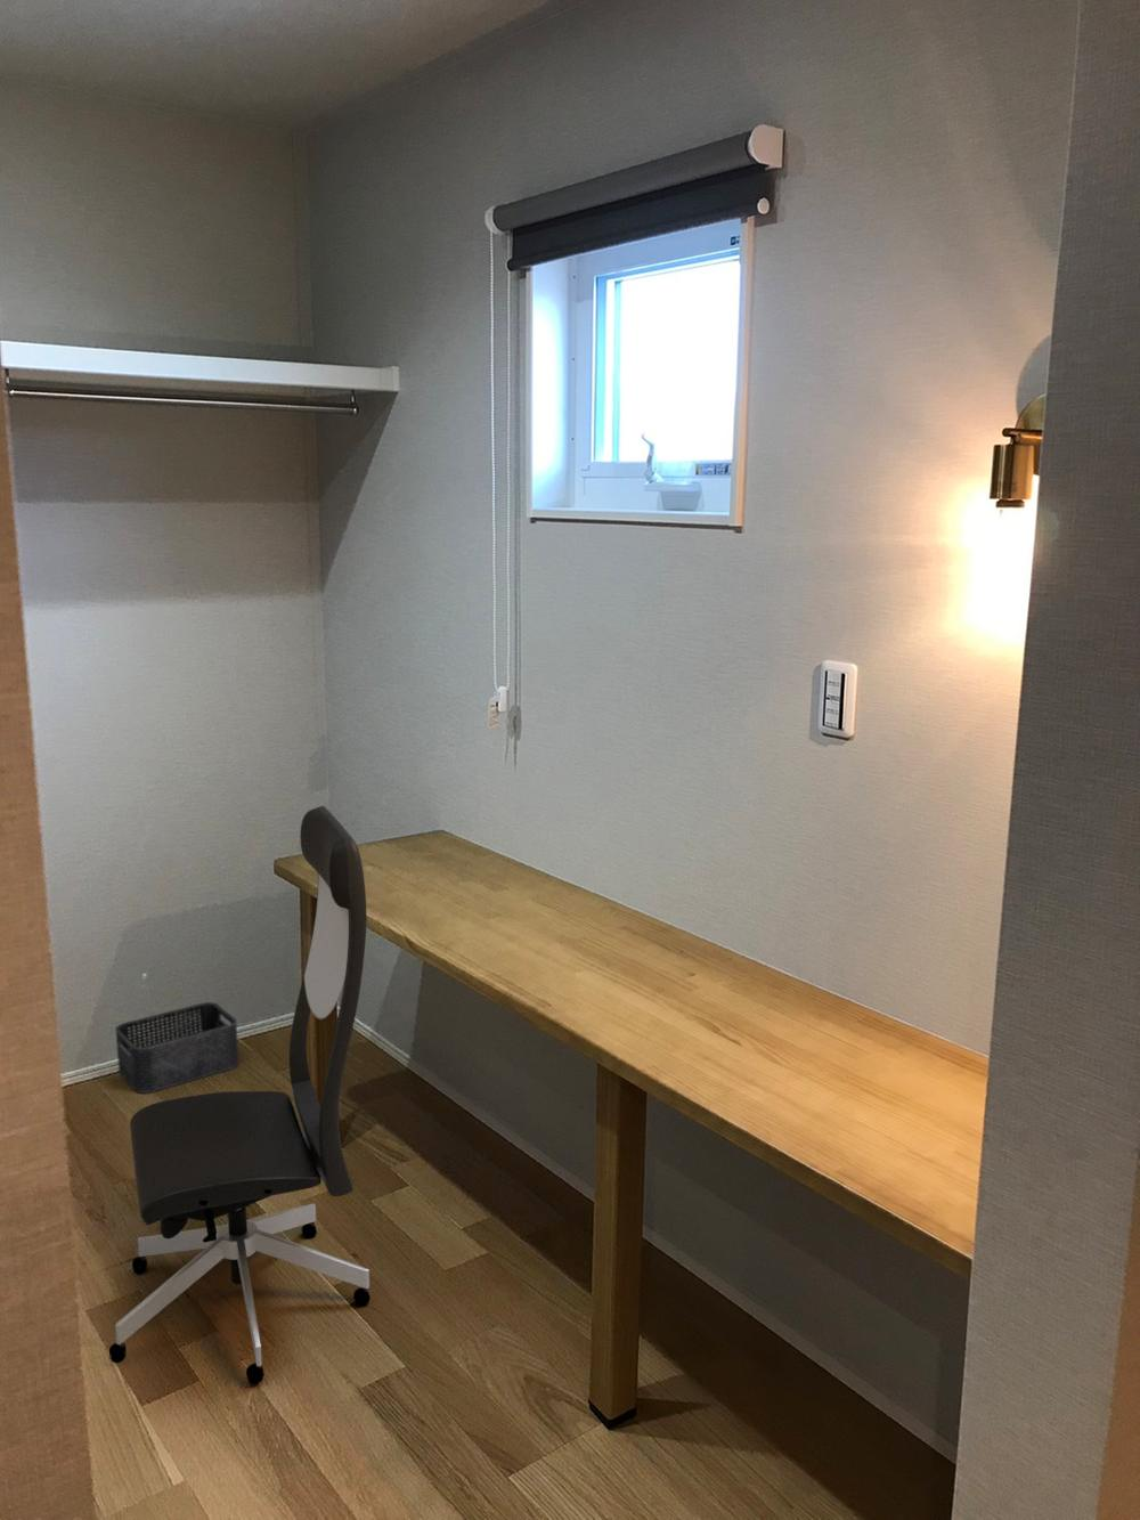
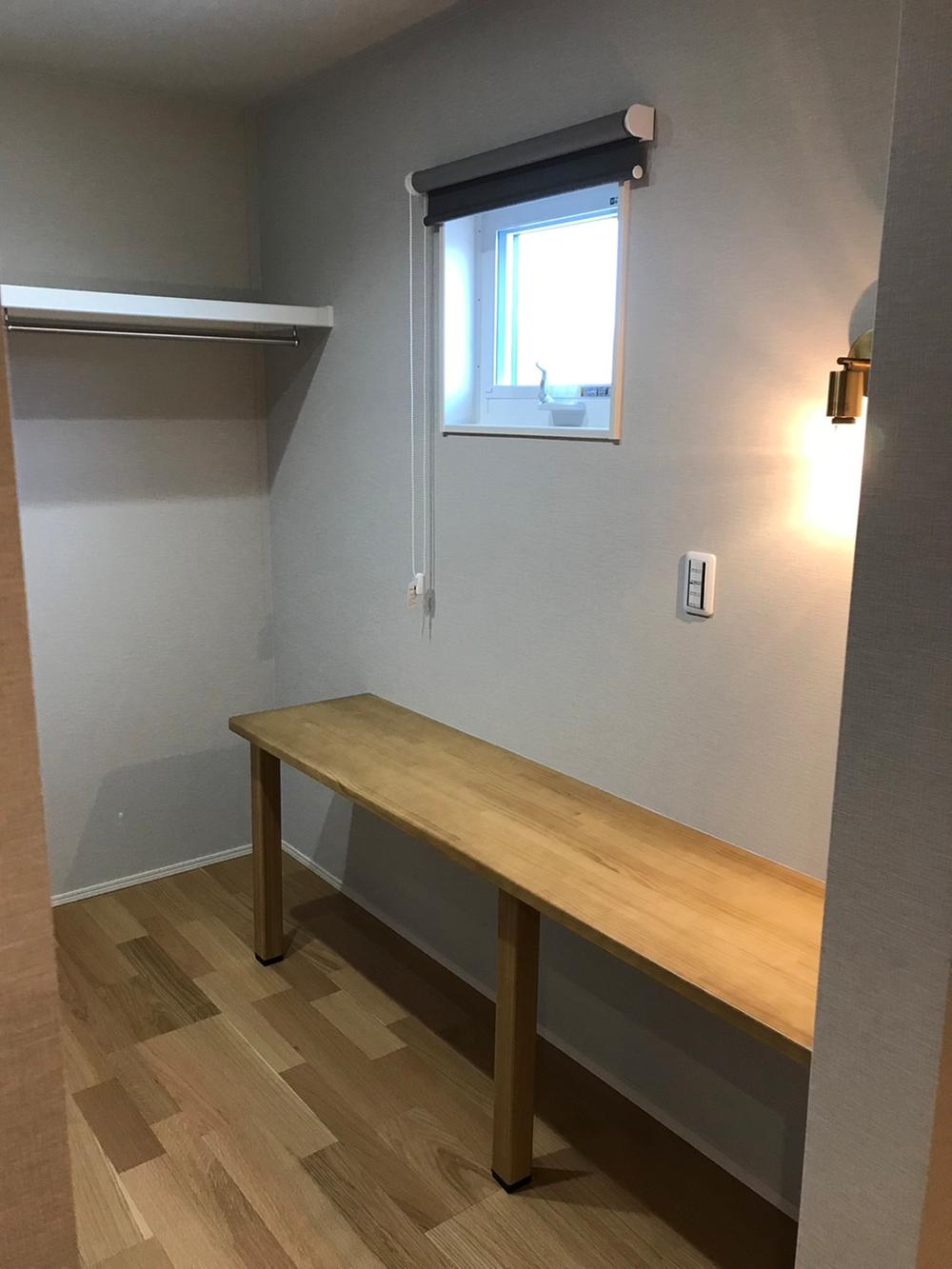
- office chair [108,805,371,1386]
- storage bin [114,1001,241,1095]
